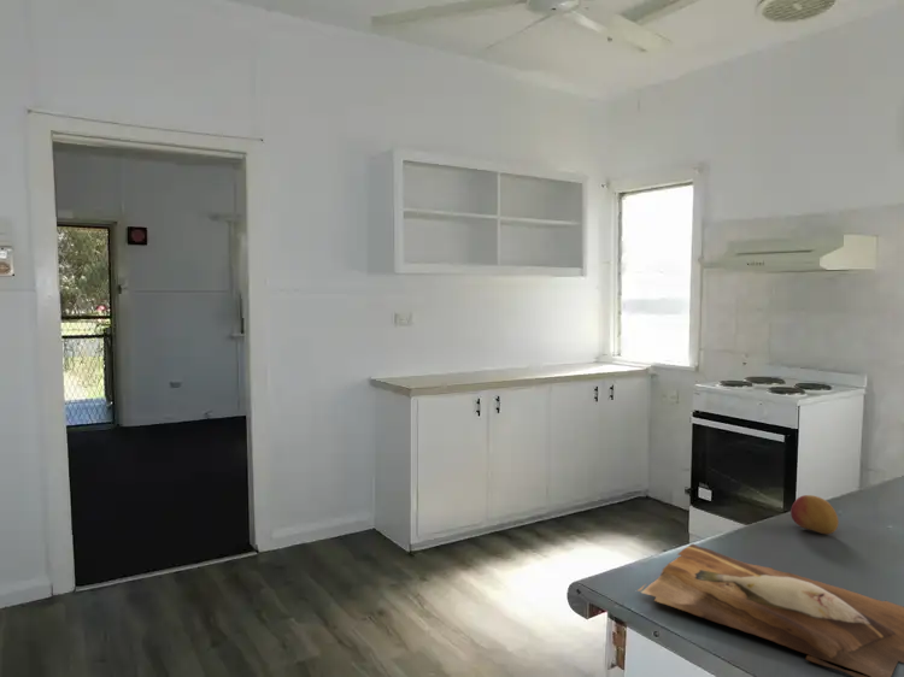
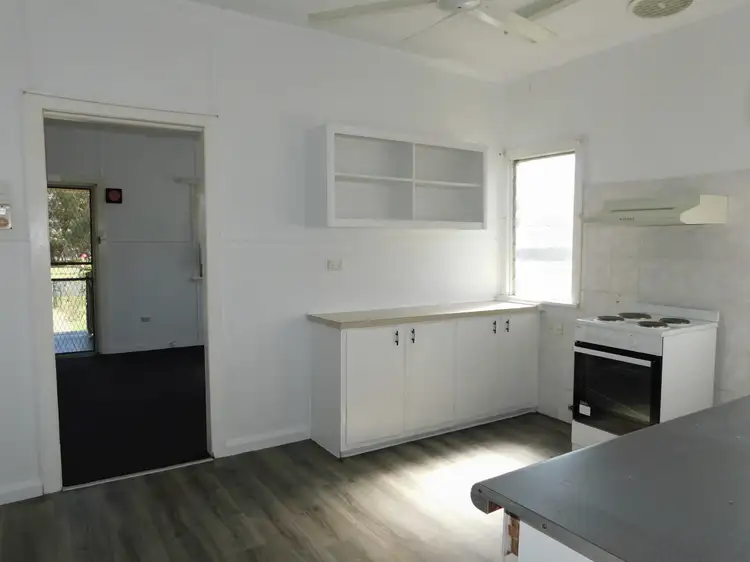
- fruit [789,494,839,535]
- cutting board [638,543,904,677]
